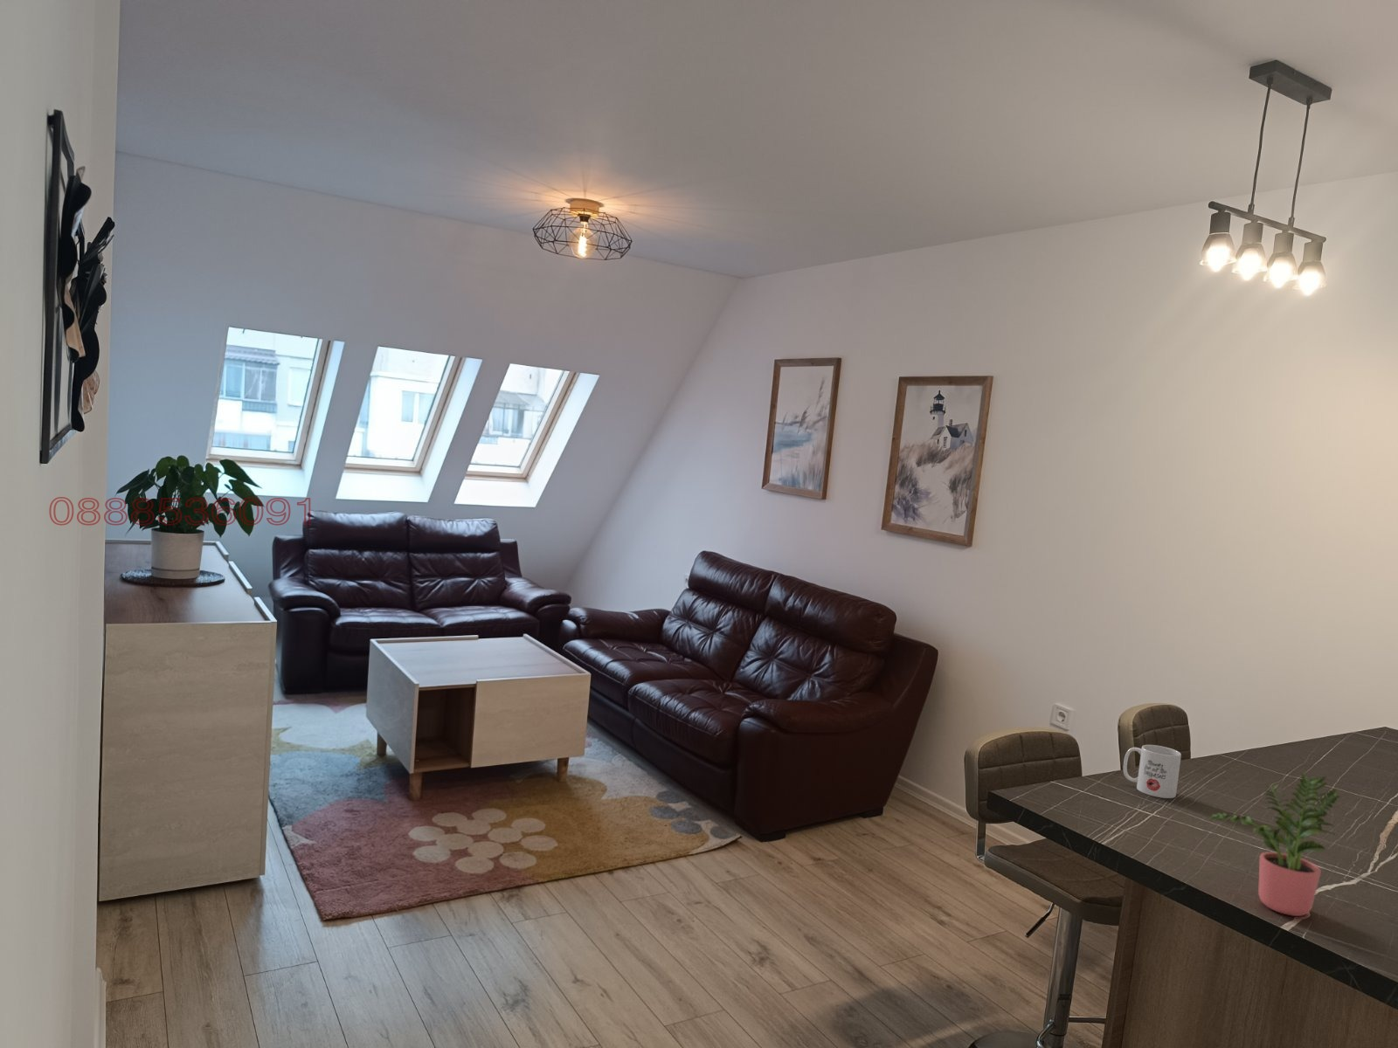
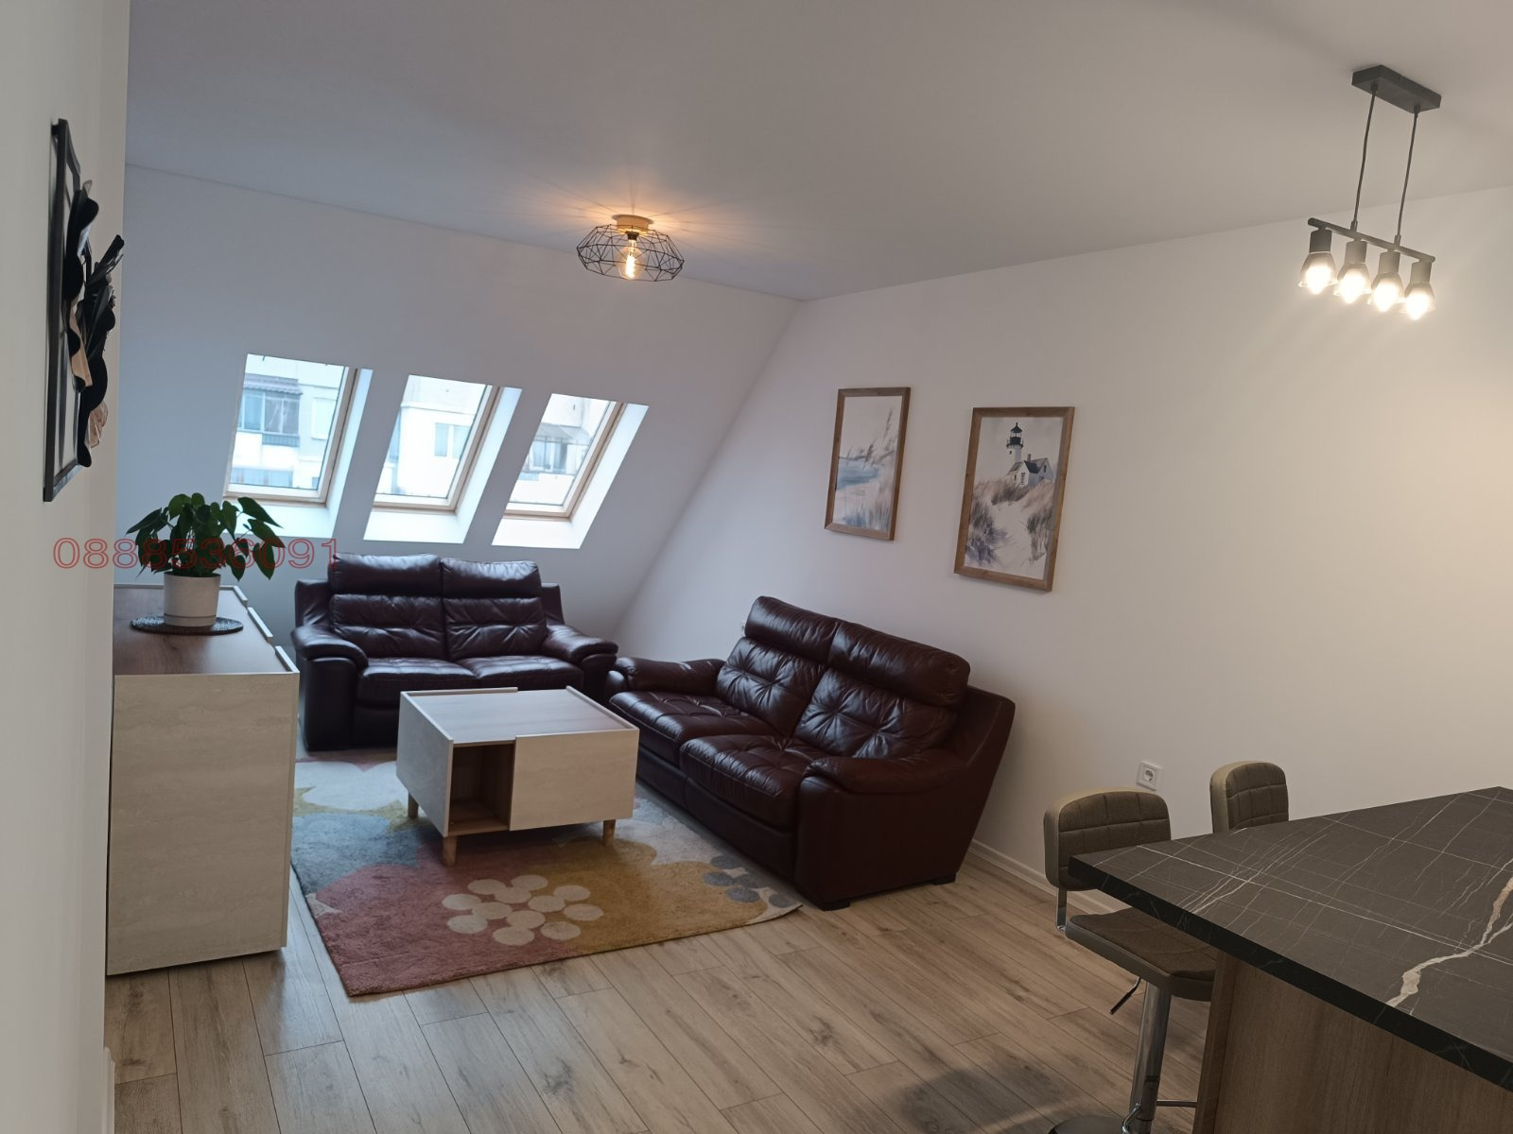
- mug [1123,744,1182,799]
- potted plant [1210,773,1341,917]
